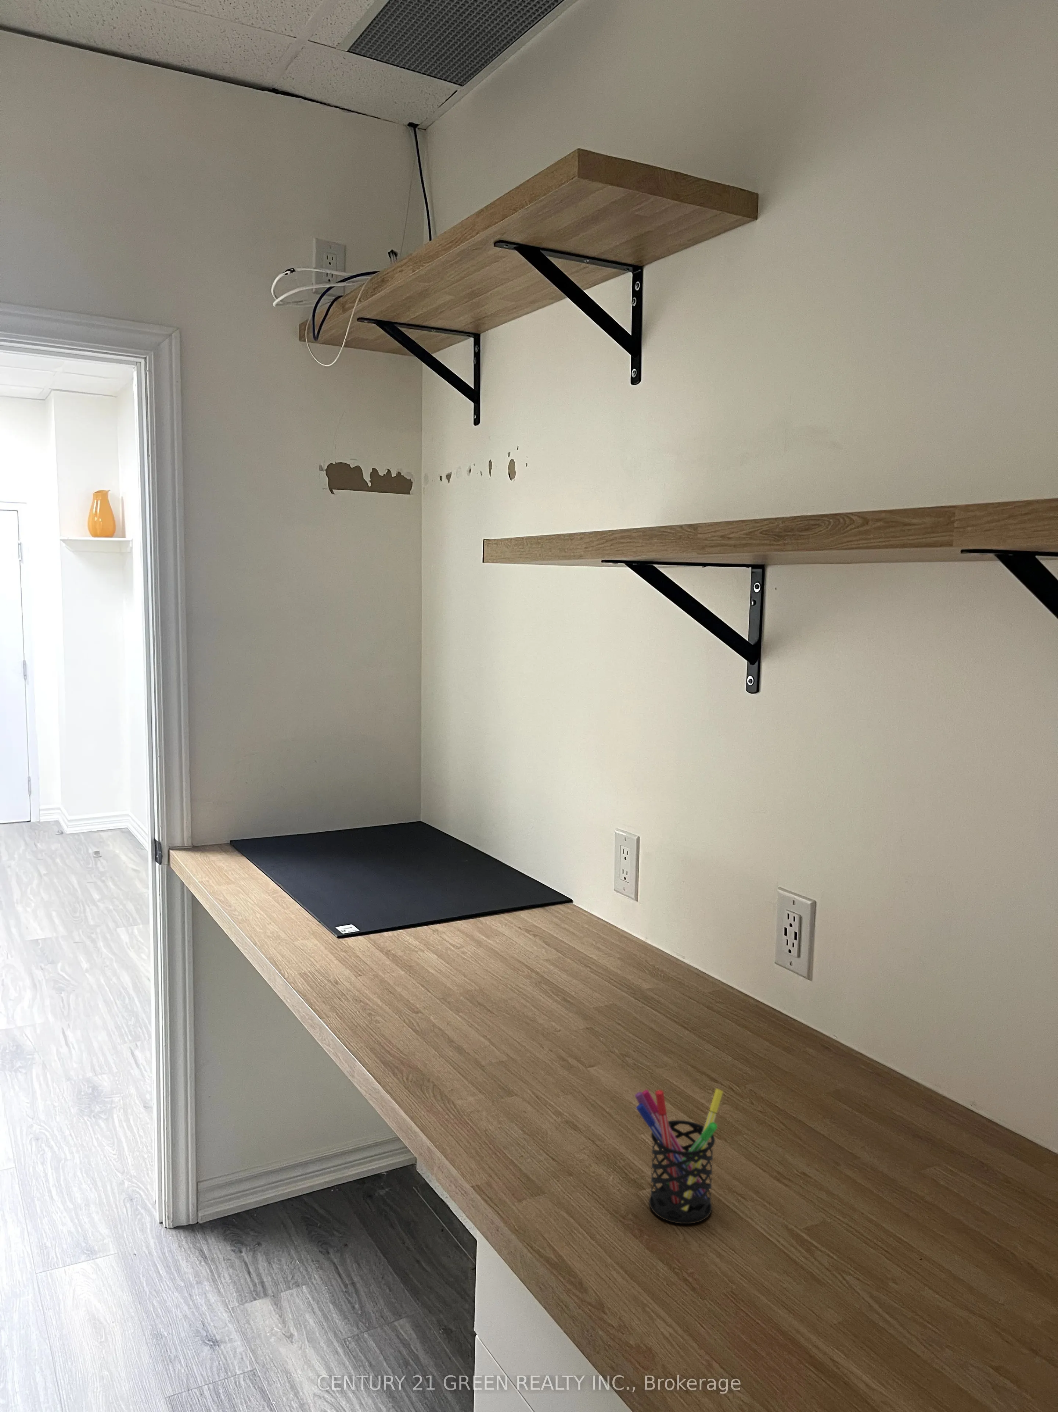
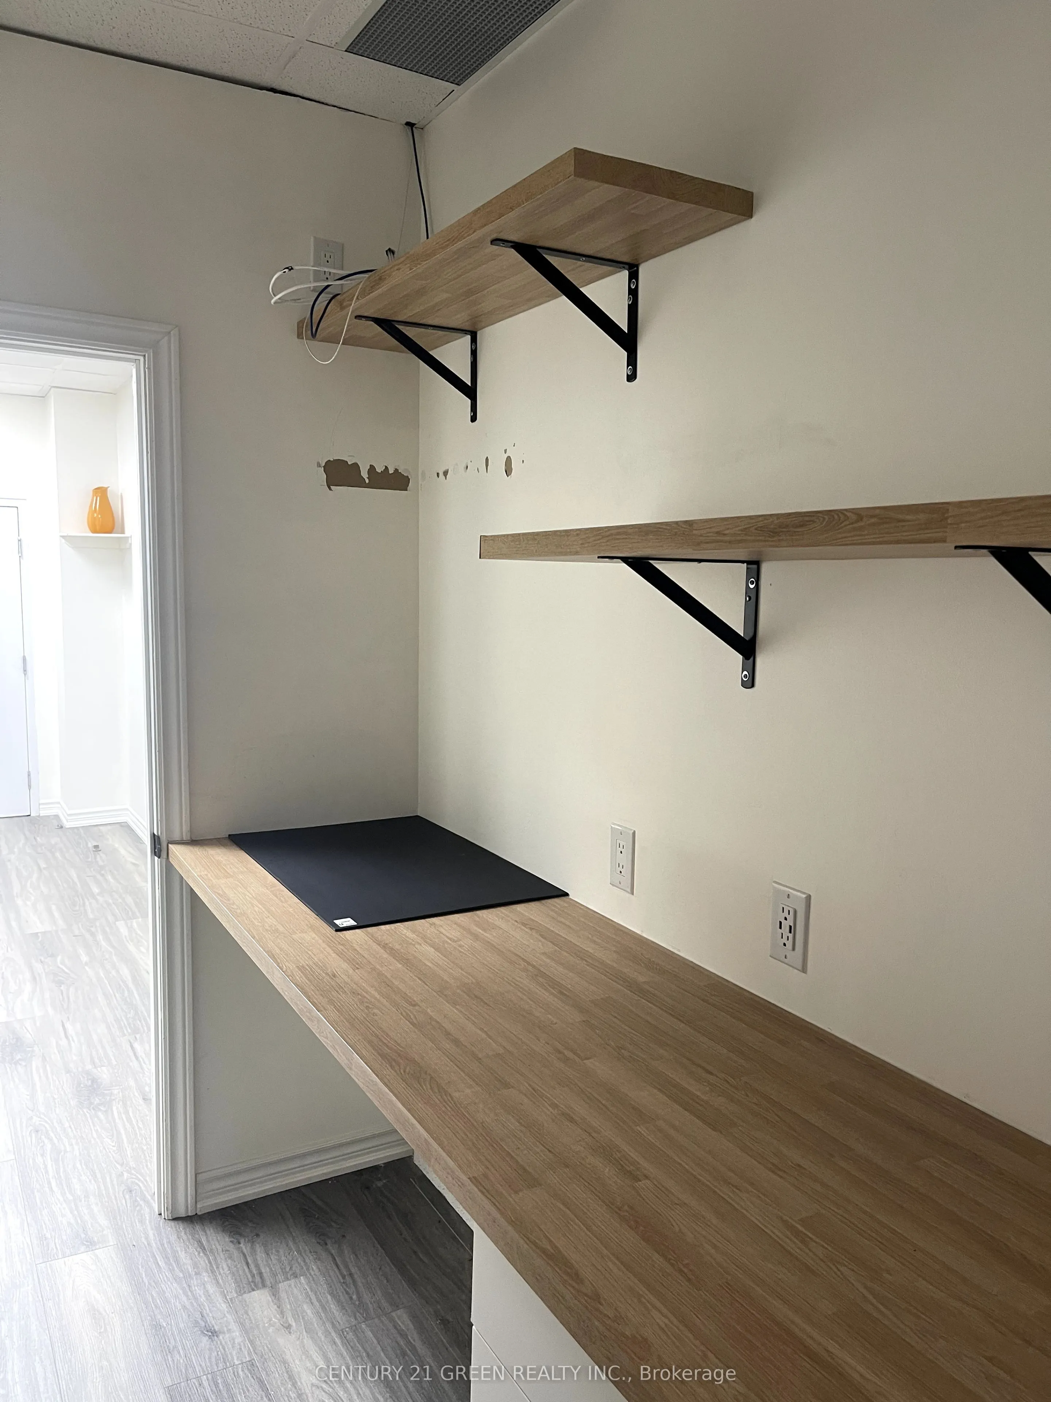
- pen holder [635,1088,723,1224]
